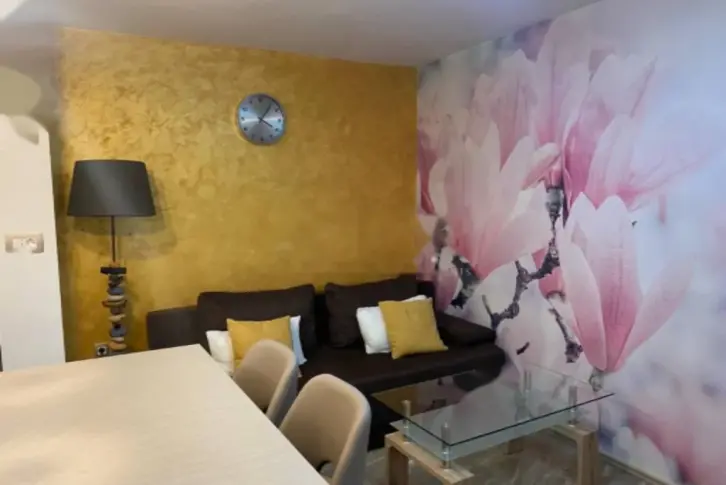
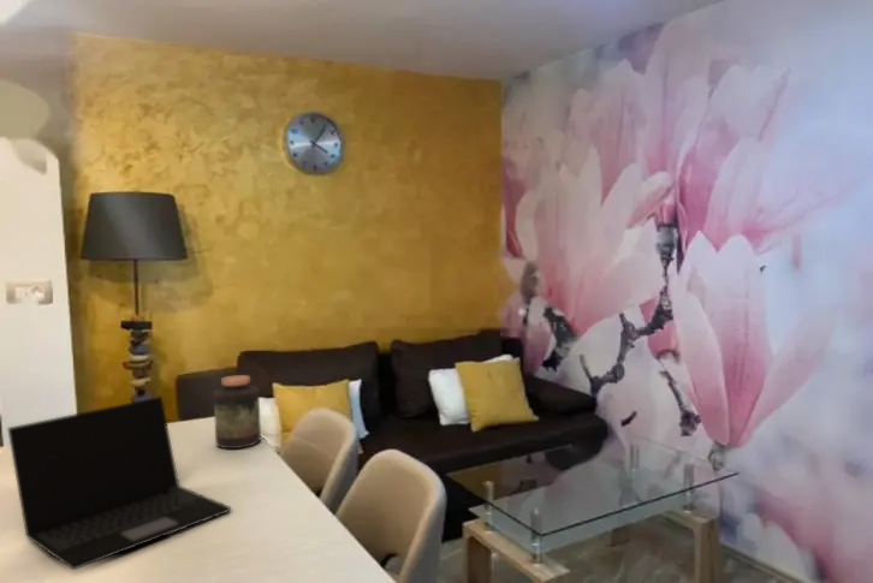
+ jar [213,374,262,450]
+ laptop [6,395,232,571]
